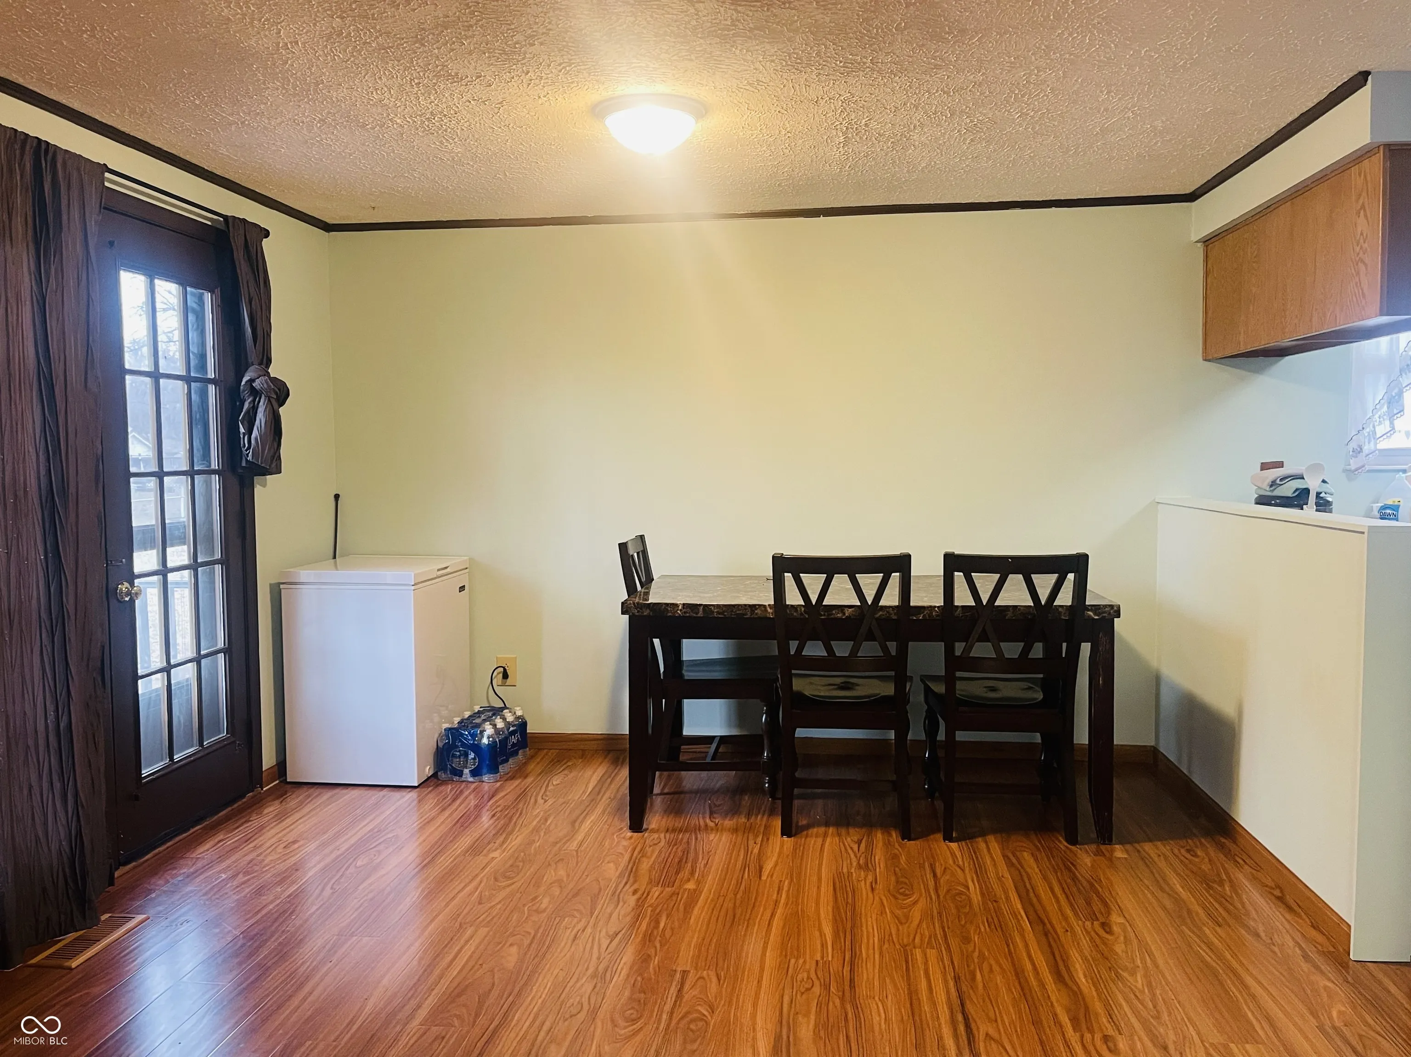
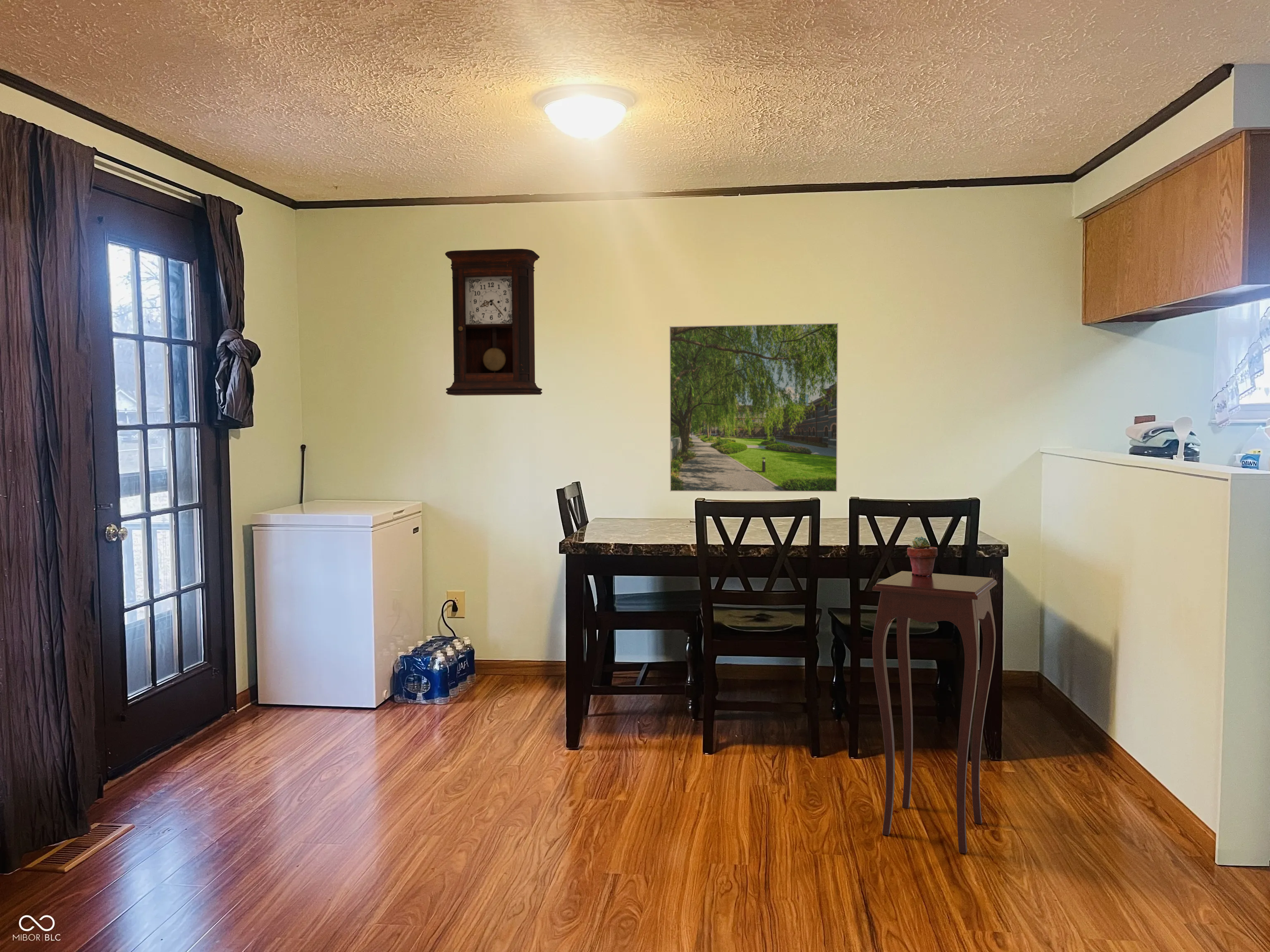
+ potted succulent [907,536,938,576]
+ side table [872,571,997,854]
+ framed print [669,323,838,493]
+ pendulum clock [445,248,543,396]
